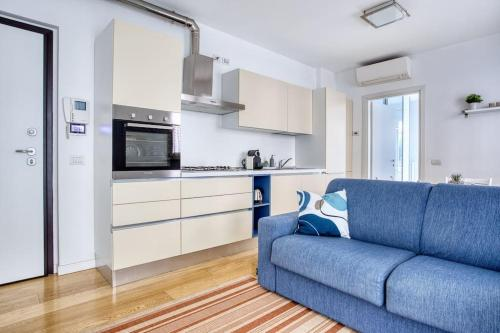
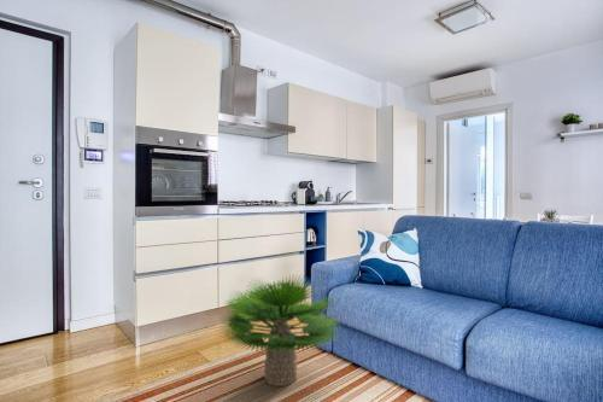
+ potted plant [217,273,344,388]
